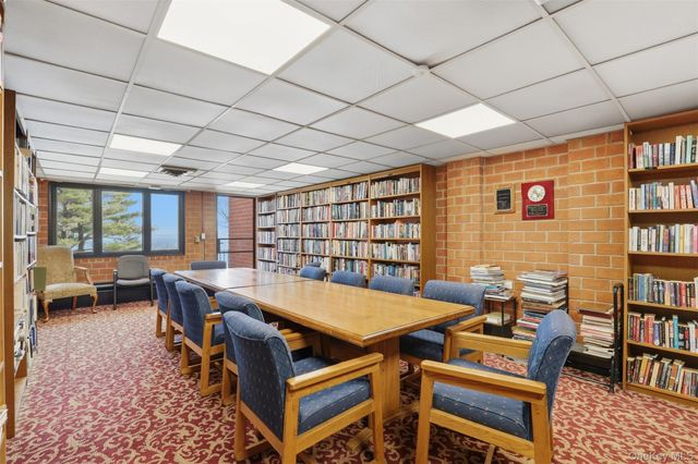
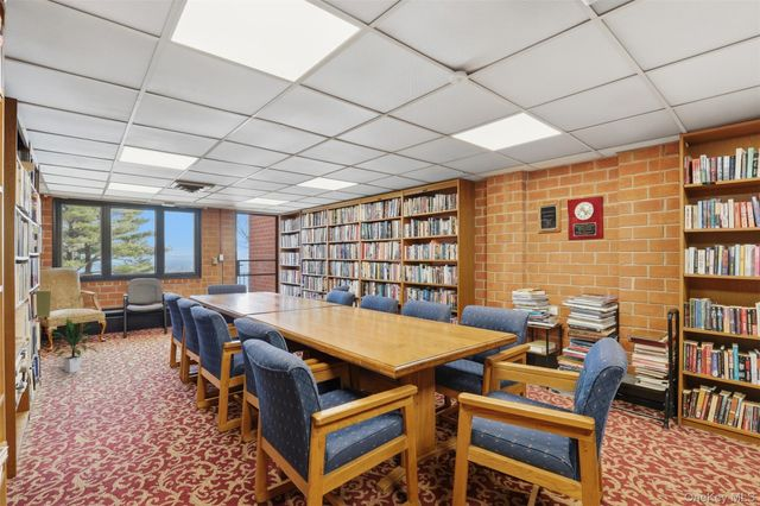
+ indoor plant [43,317,100,374]
